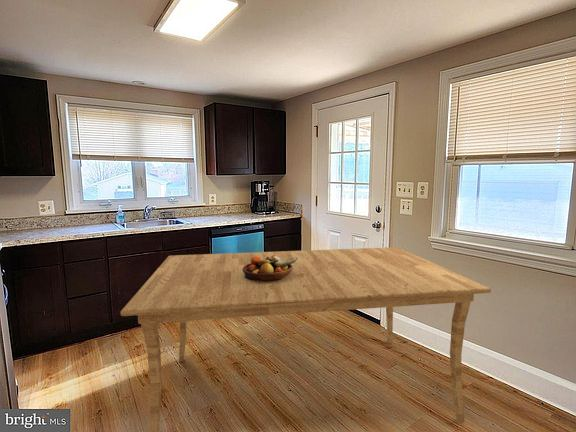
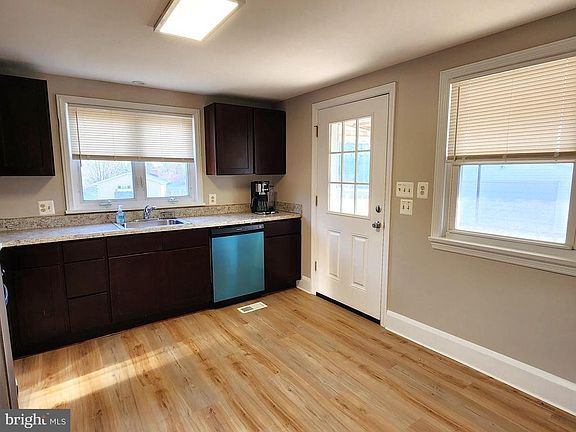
- fruit bowl [243,255,297,282]
- dining table [120,246,492,432]
